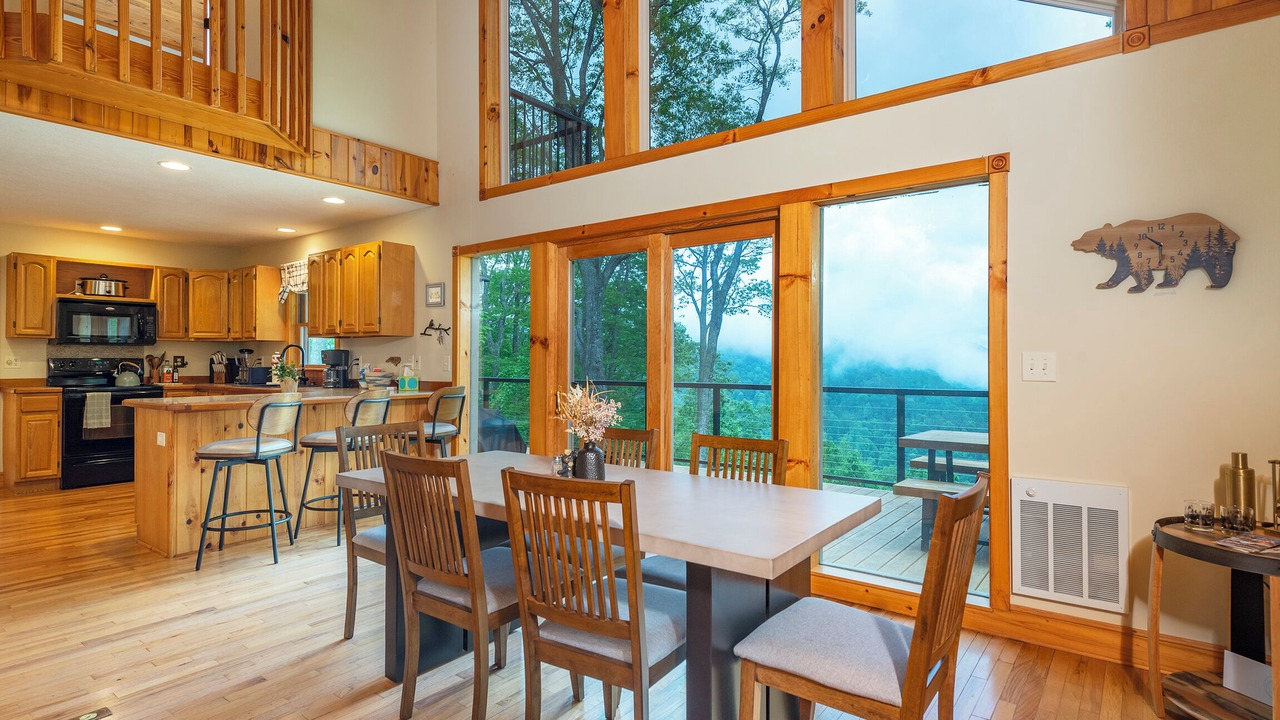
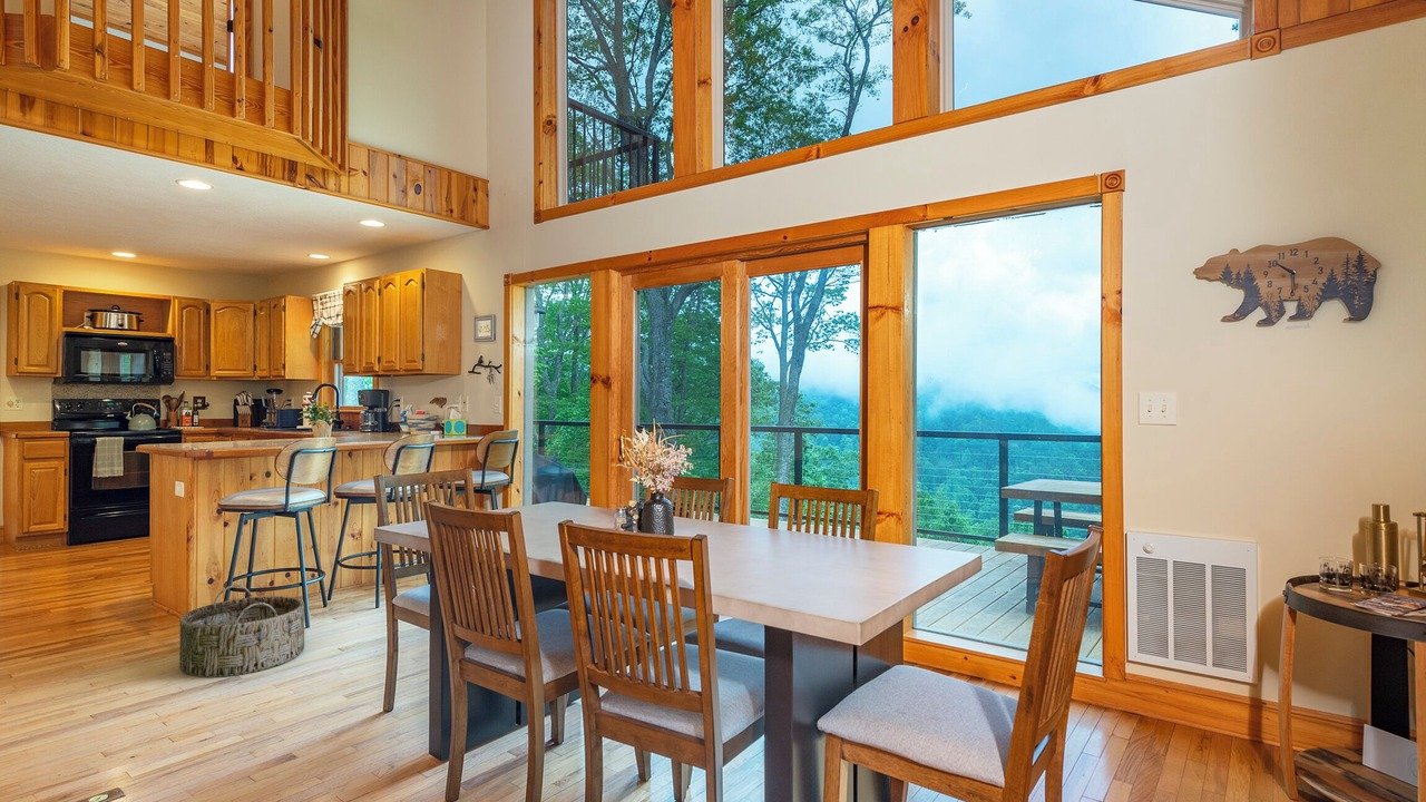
+ basket [178,584,305,678]
